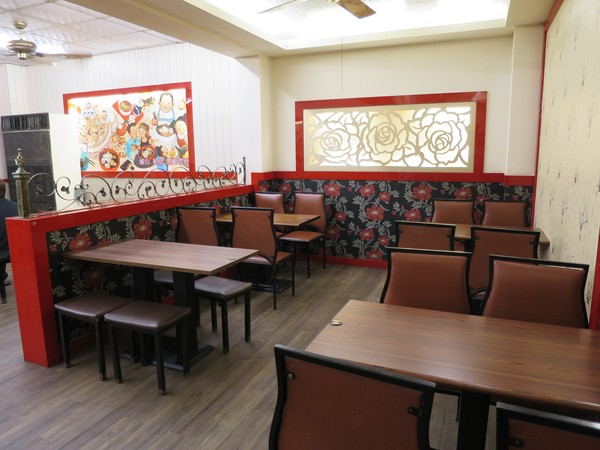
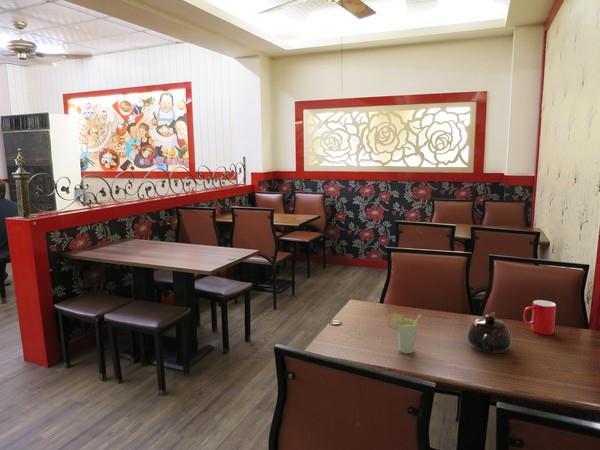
+ teapot [466,311,513,354]
+ cup [387,313,422,354]
+ cup [522,299,557,336]
